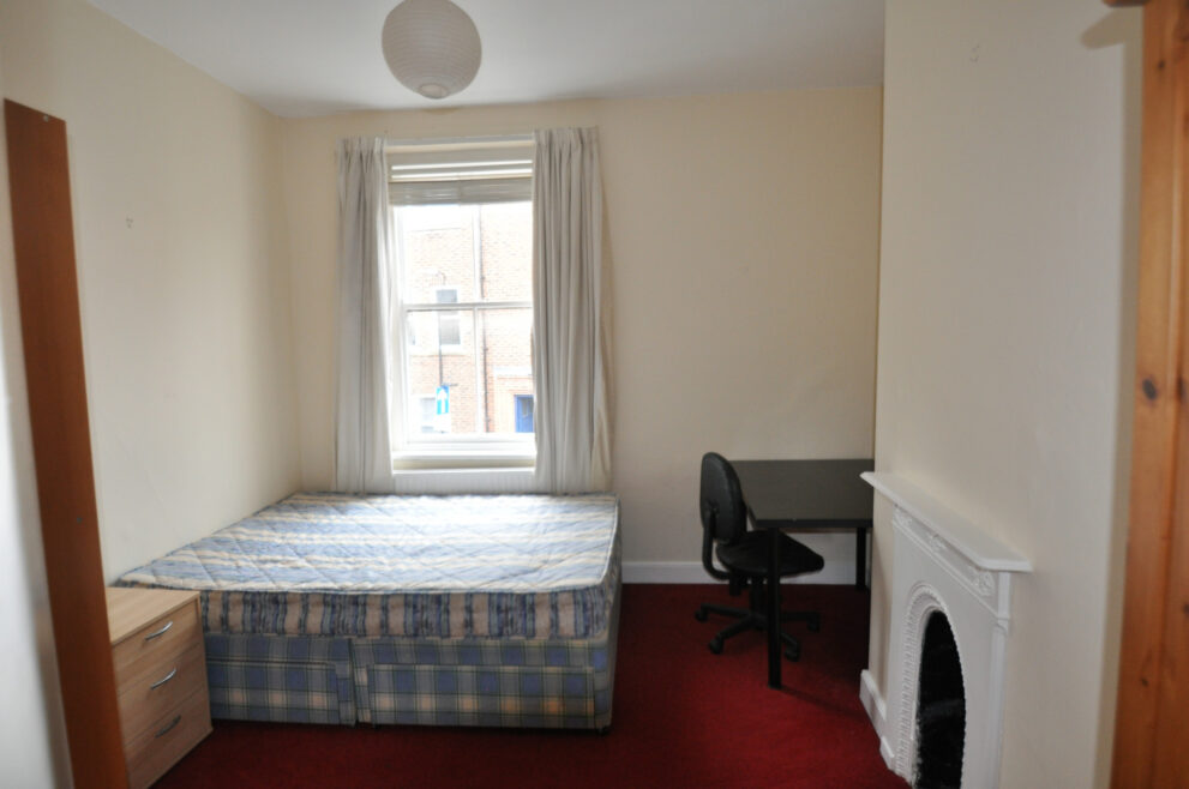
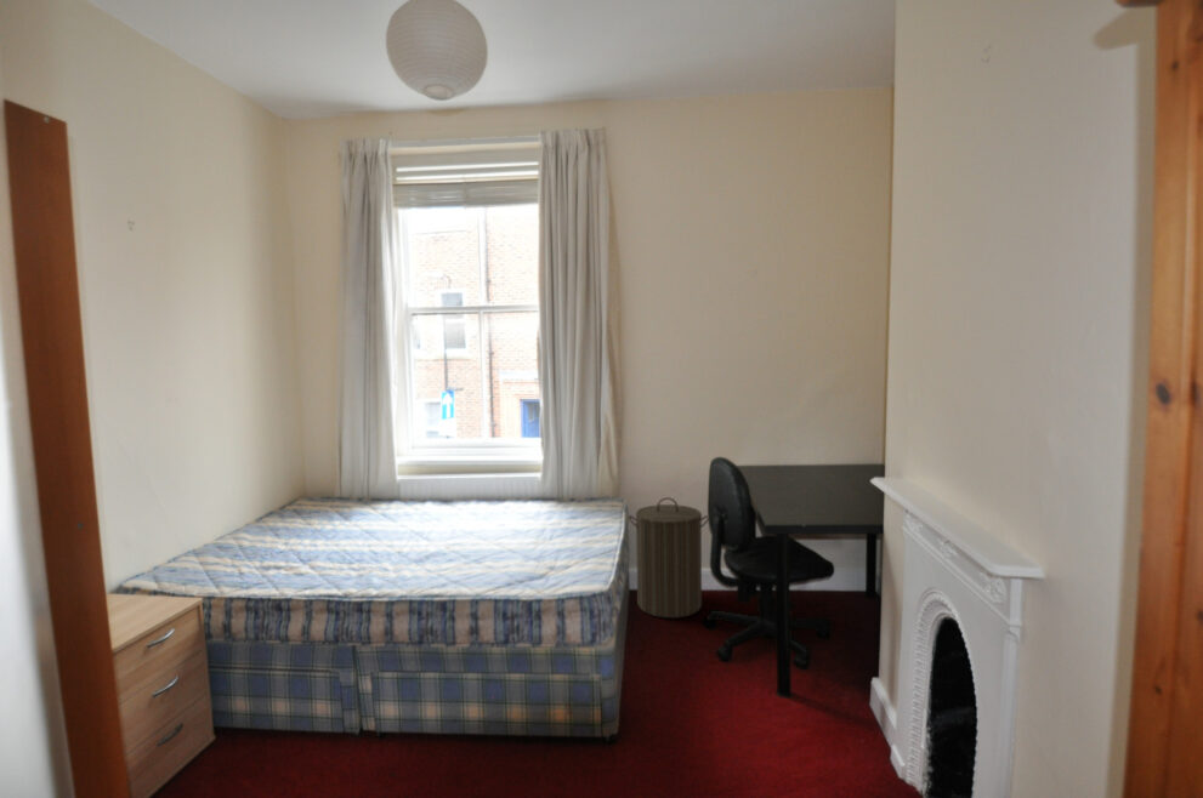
+ laundry hamper [626,496,710,620]
